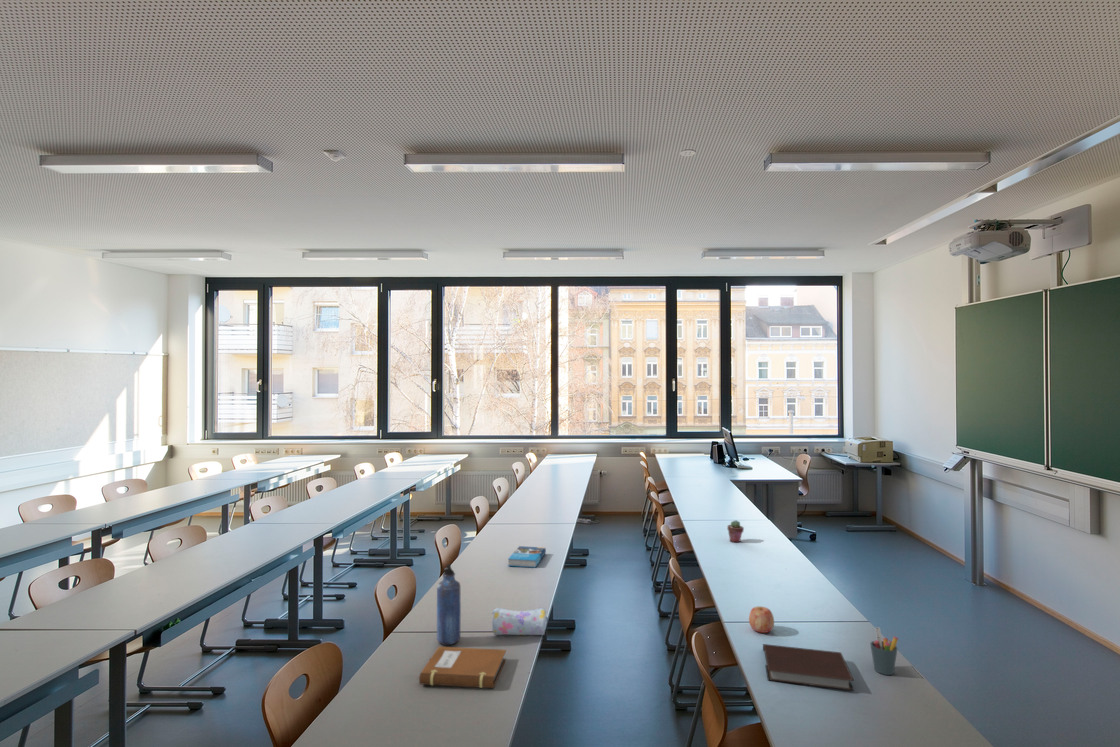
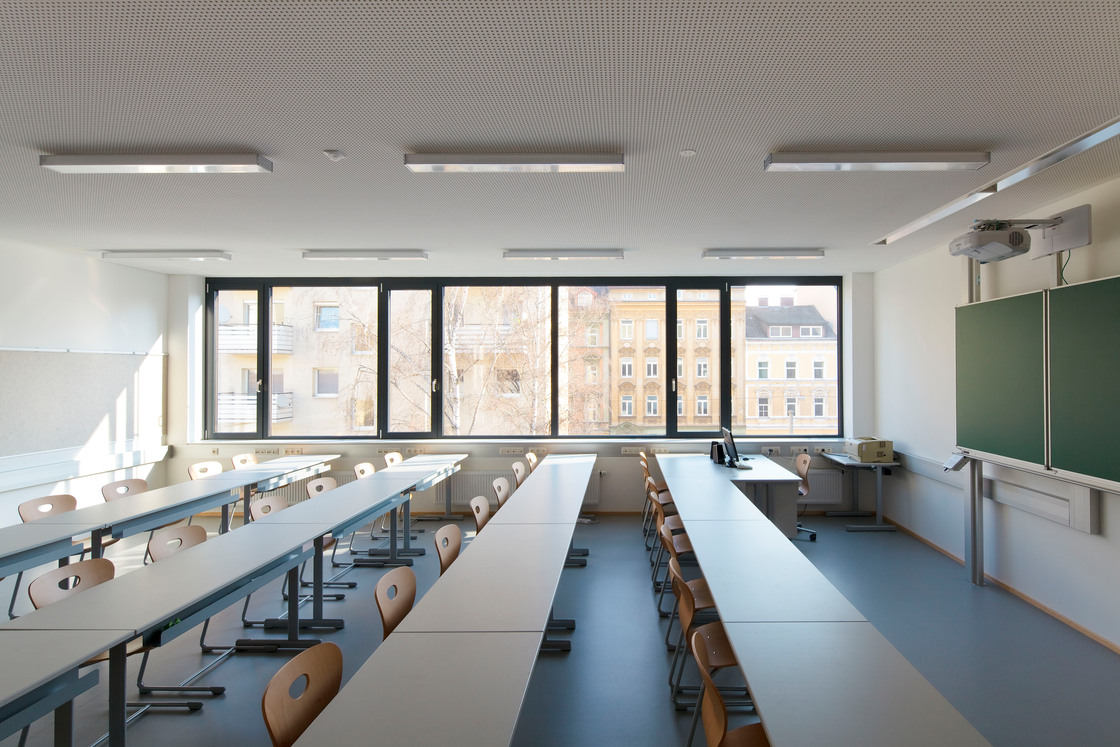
- water bottle [436,563,462,646]
- pencil case [491,606,548,636]
- notebook [417,646,507,689]
- pen holder [869,626,899,676]
- notebook [762,643,855,692]
- potted succulent [726,519,745,543]
- book [507,545,547,568]
- apple [748,606,775,634]
